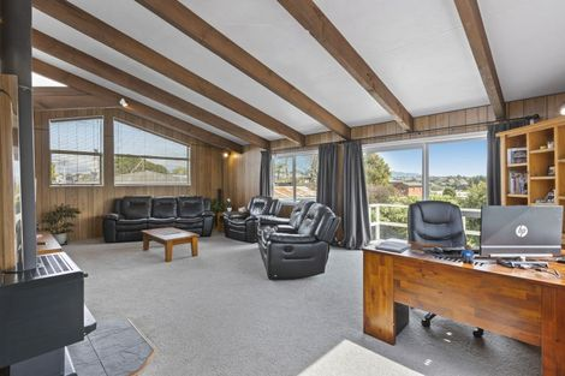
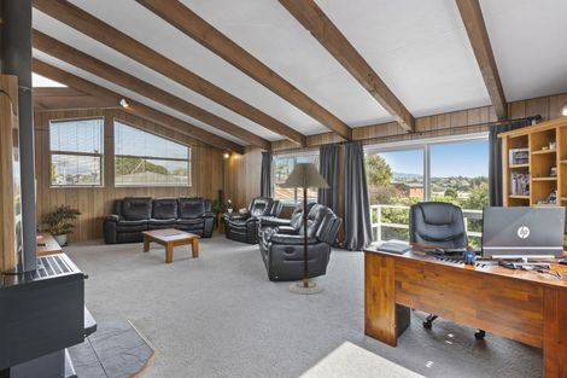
+ floor lamp [280,162,332,295]
